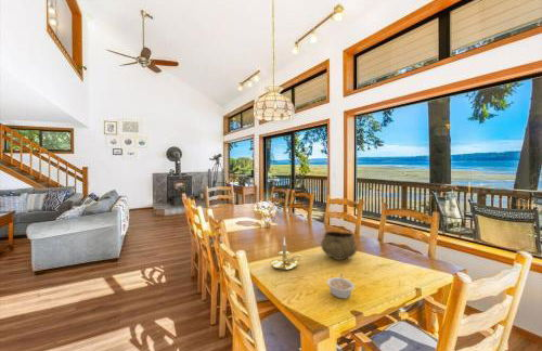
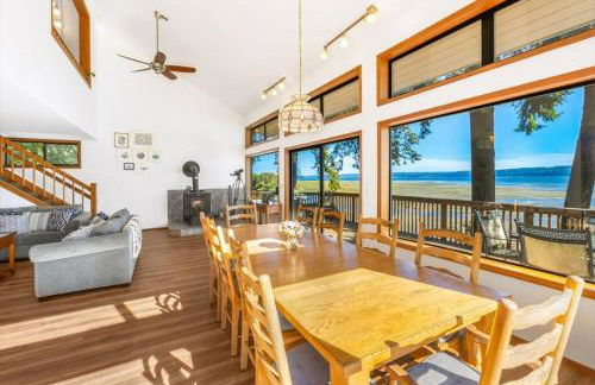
- legume [325,273,356,299]
- decorative bowl [320,230,359,261]
- candle holder [270,236,304,271]
